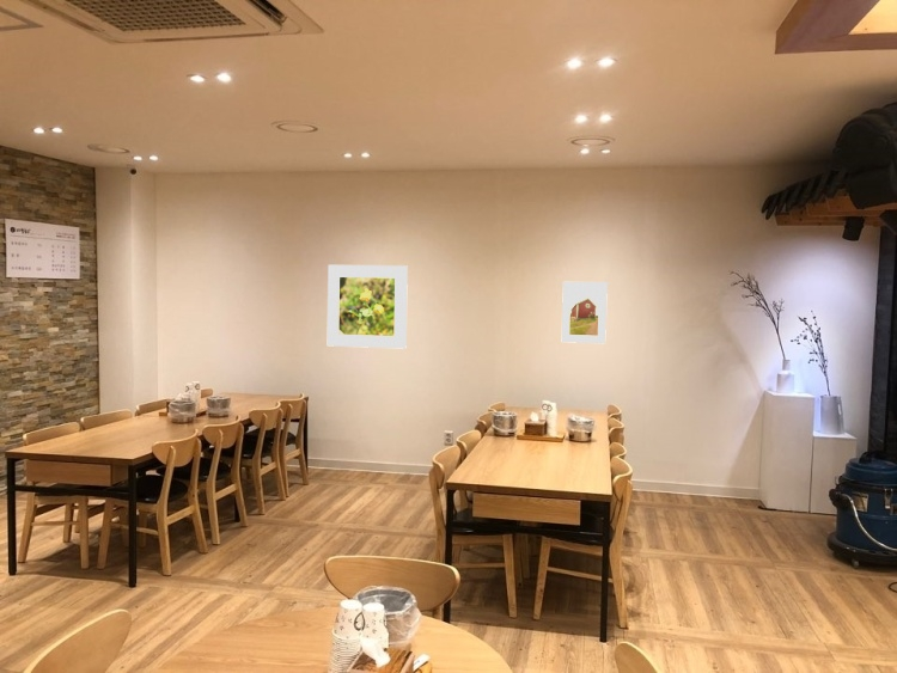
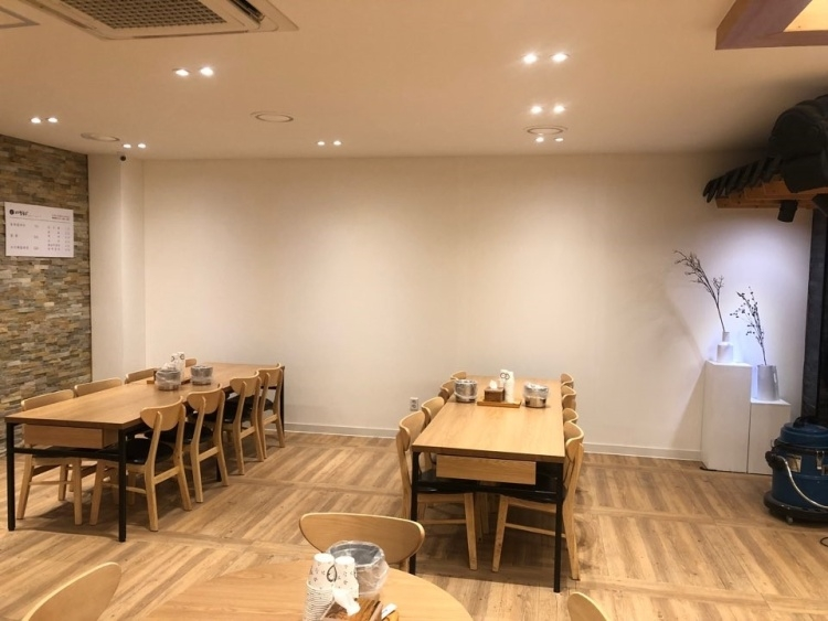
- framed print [561,281,609,344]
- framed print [327,264,409,350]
